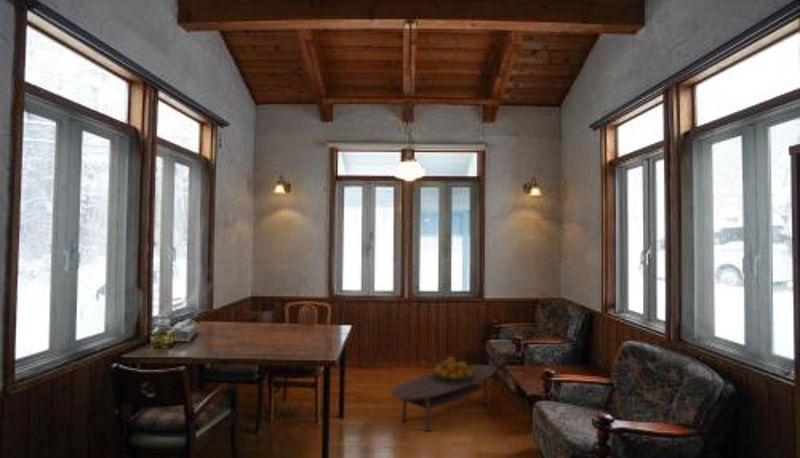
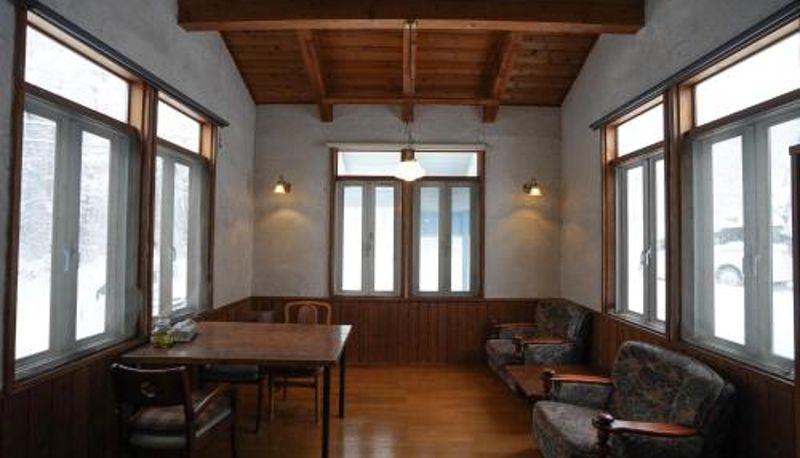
- coffee table [390,364,496,432]
- fruit bowl [432,356,476,385]
